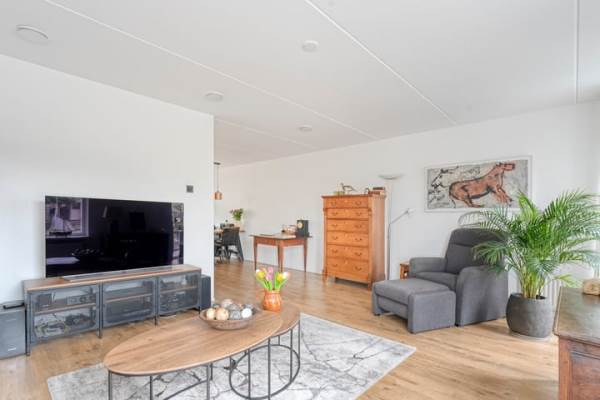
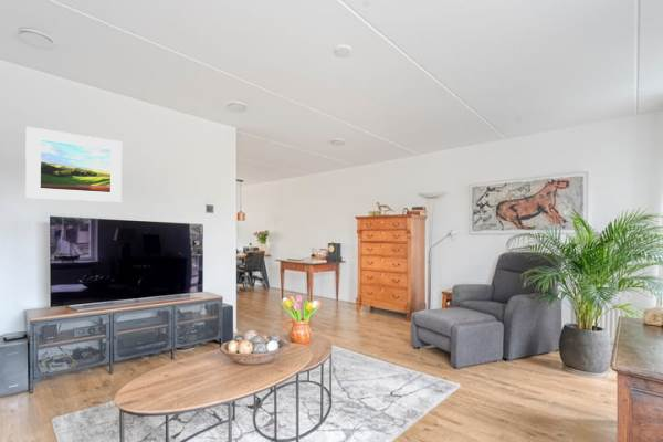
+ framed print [24,126,123,203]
